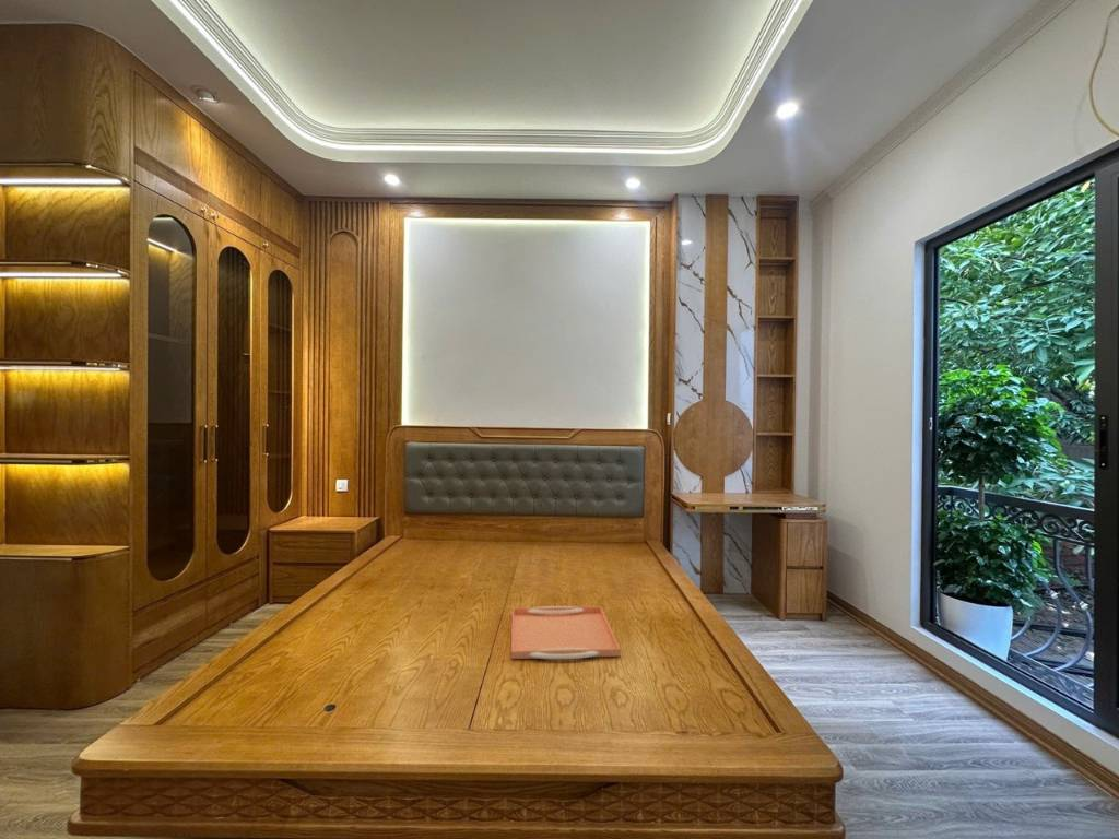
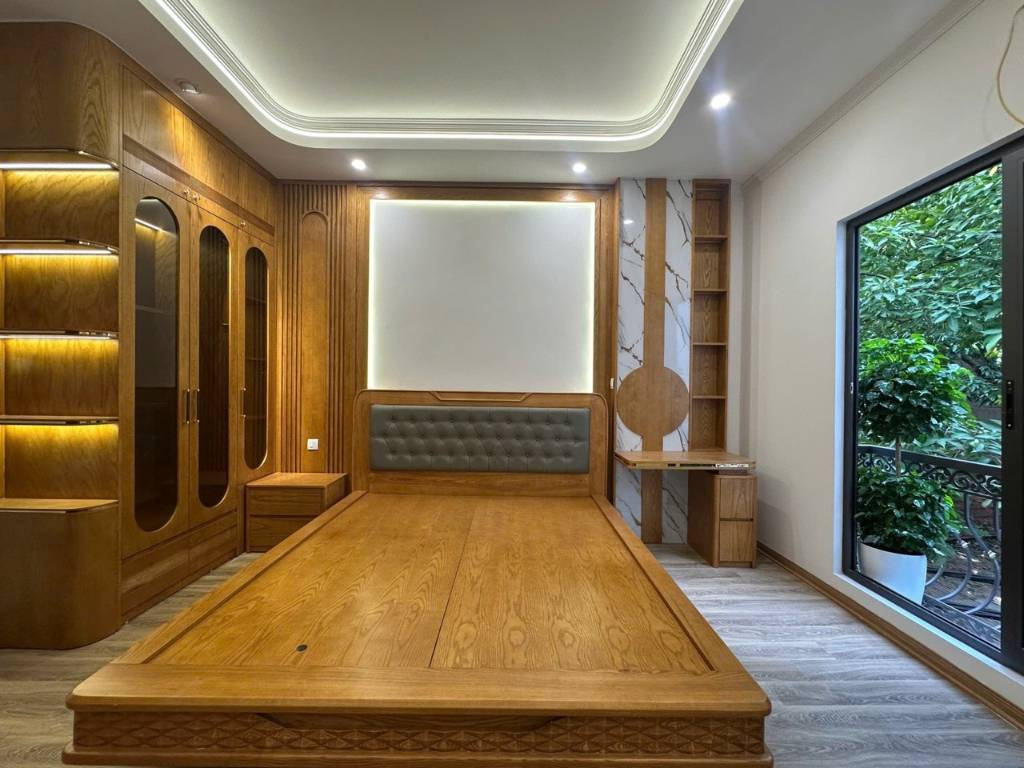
- serving tray [510,605,622,660]
